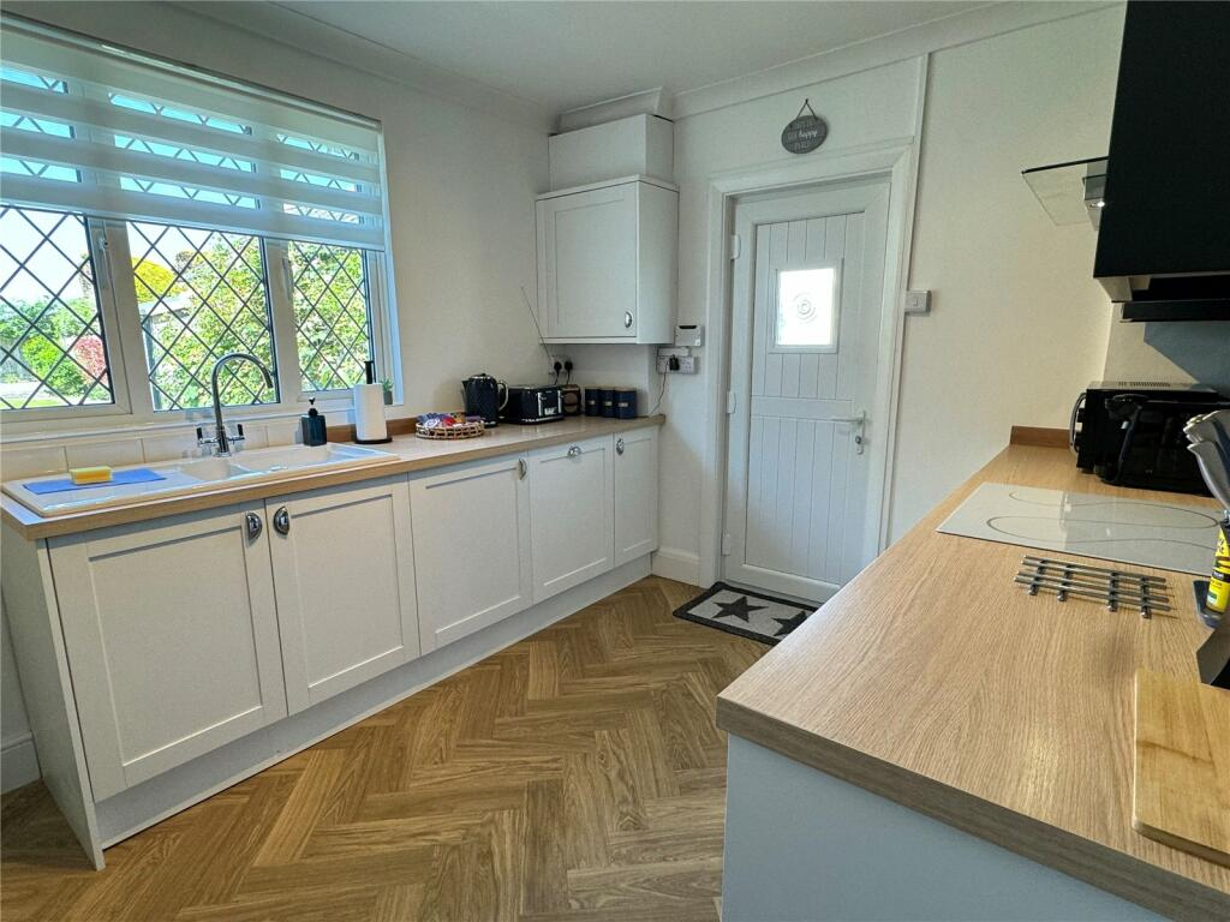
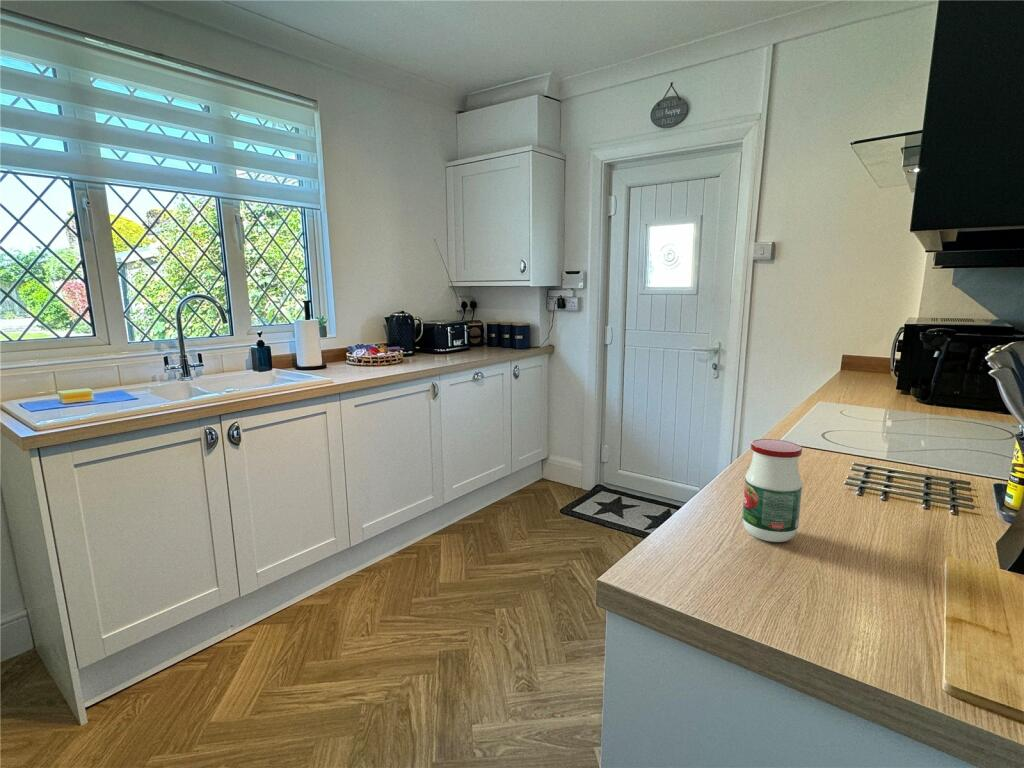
+ jar [741,438,803,543]
